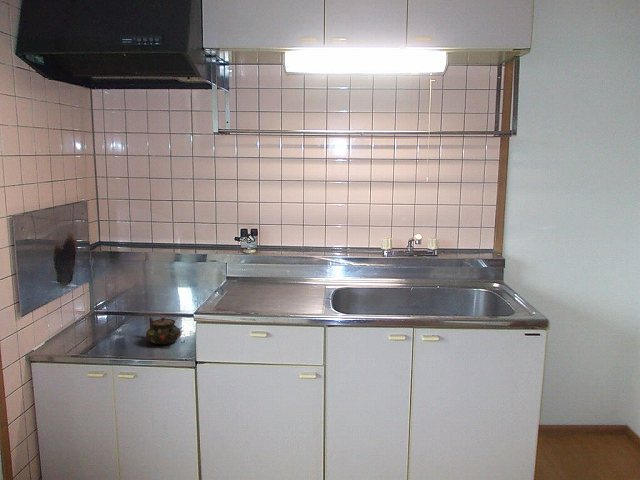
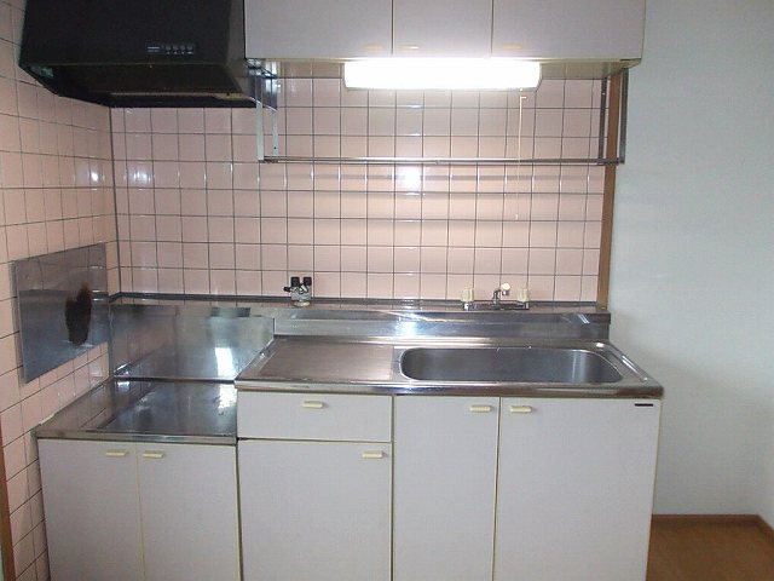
- teapot [145,316,182,346]
